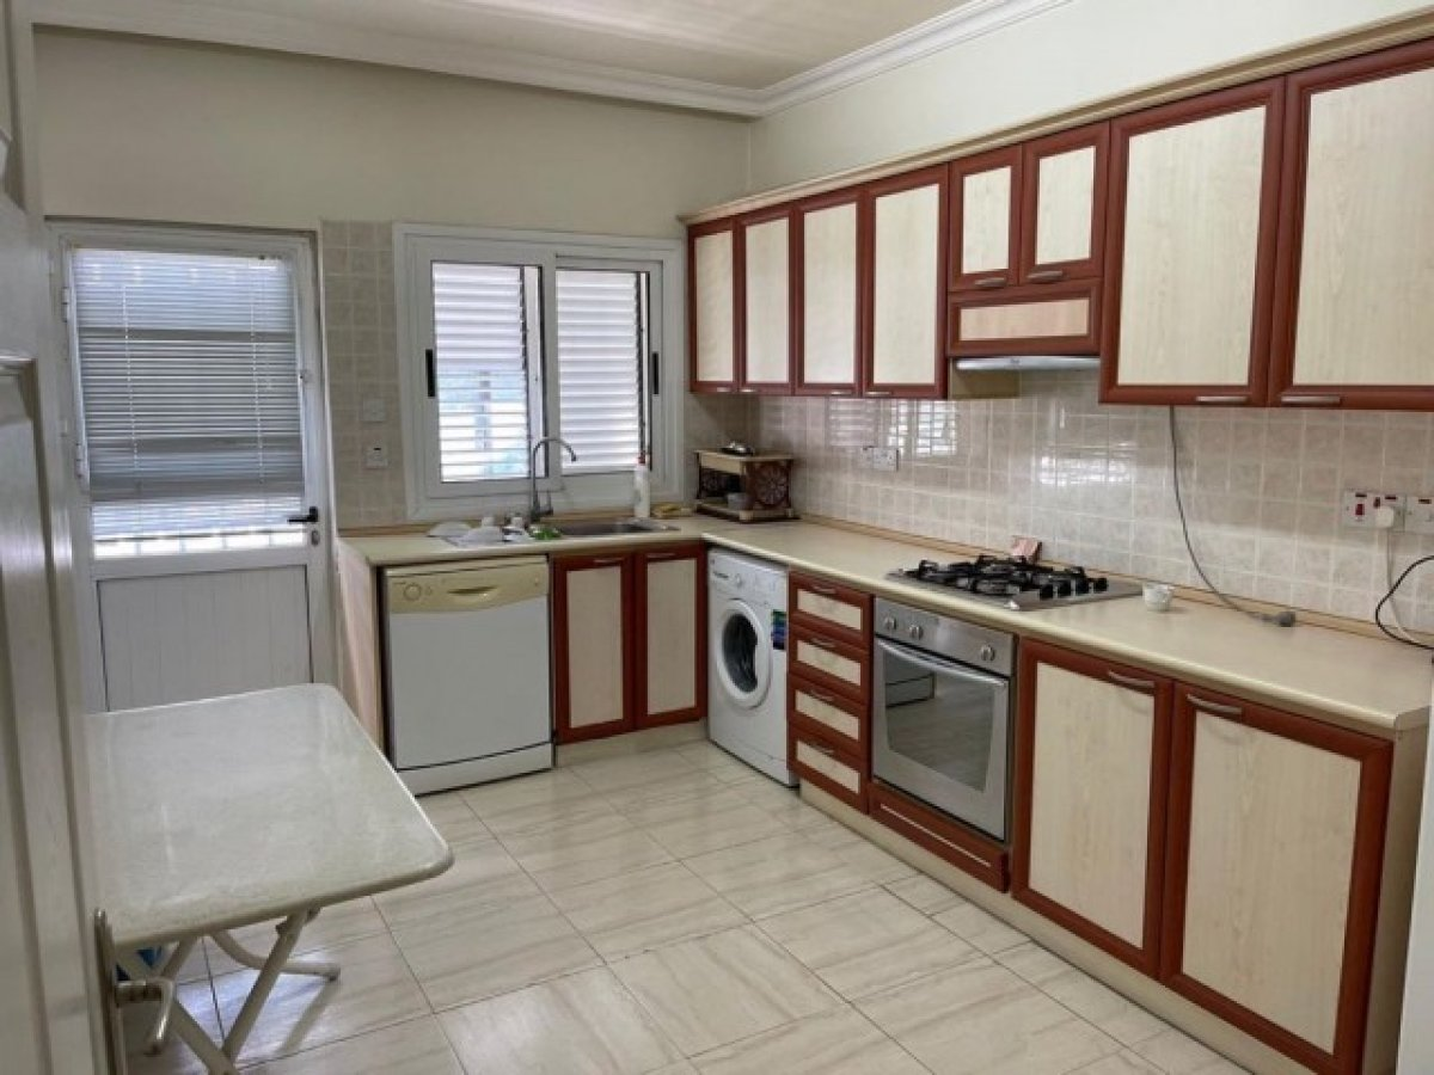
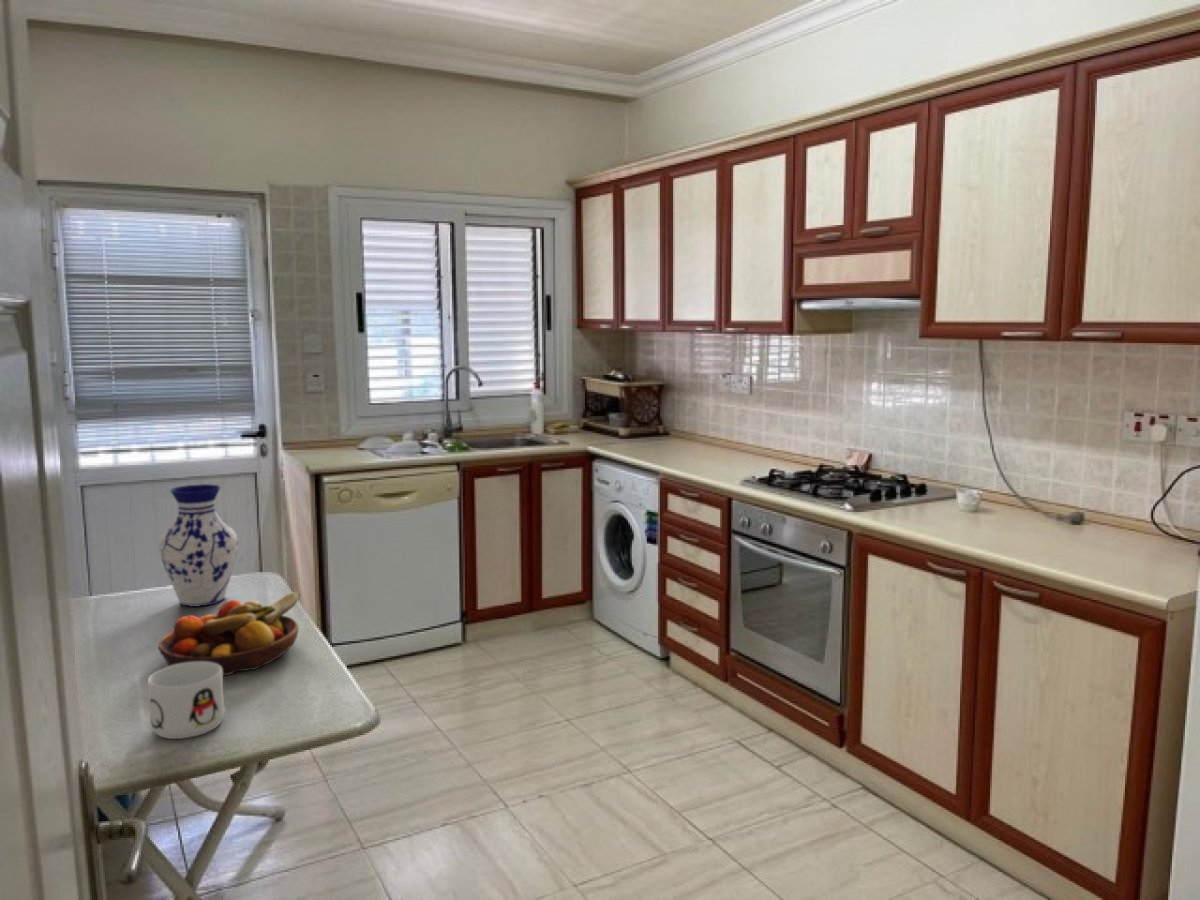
+ vase [158,483,239,607]
+ fruit bowl [157,591,302,676]
+ mug [147,662,226,740]
